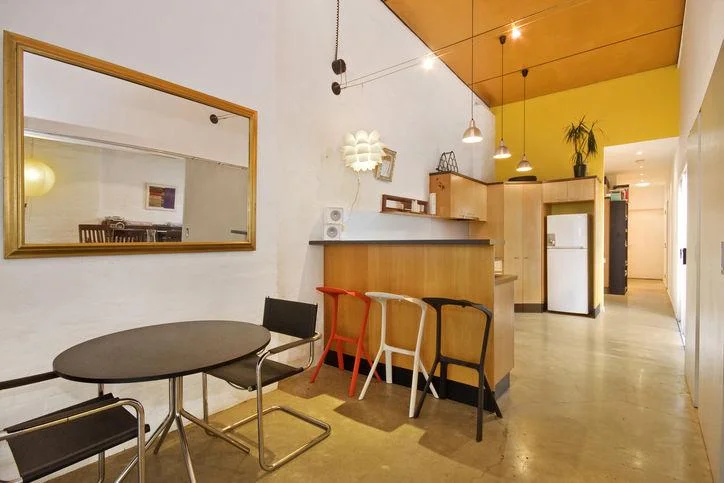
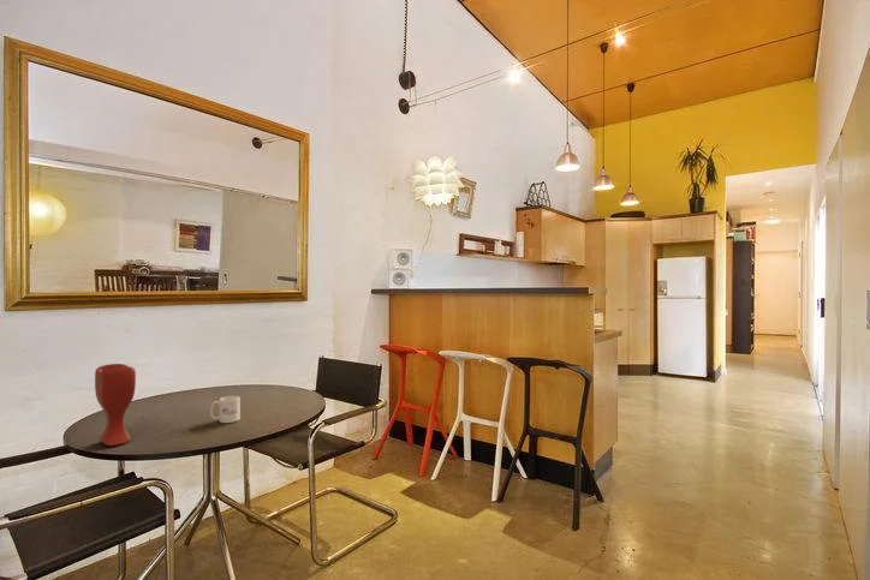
+ vase [94,363,137,447]
+ mug [209,395,242,424]
